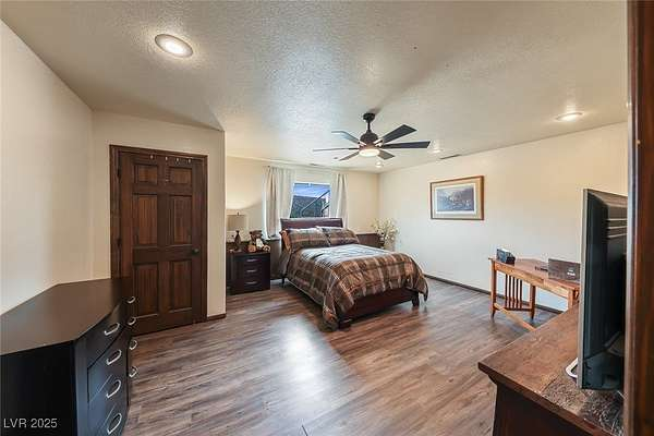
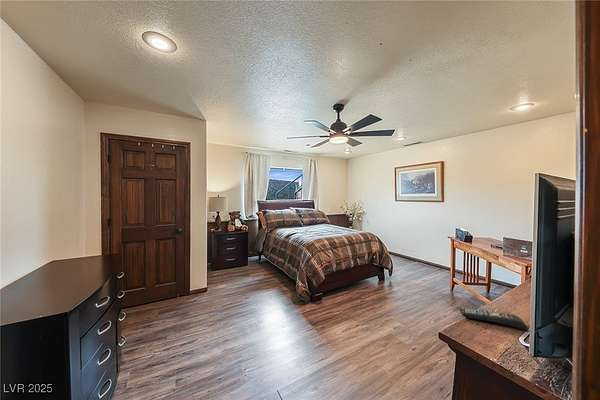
+ remote control [459,307,530,332]
